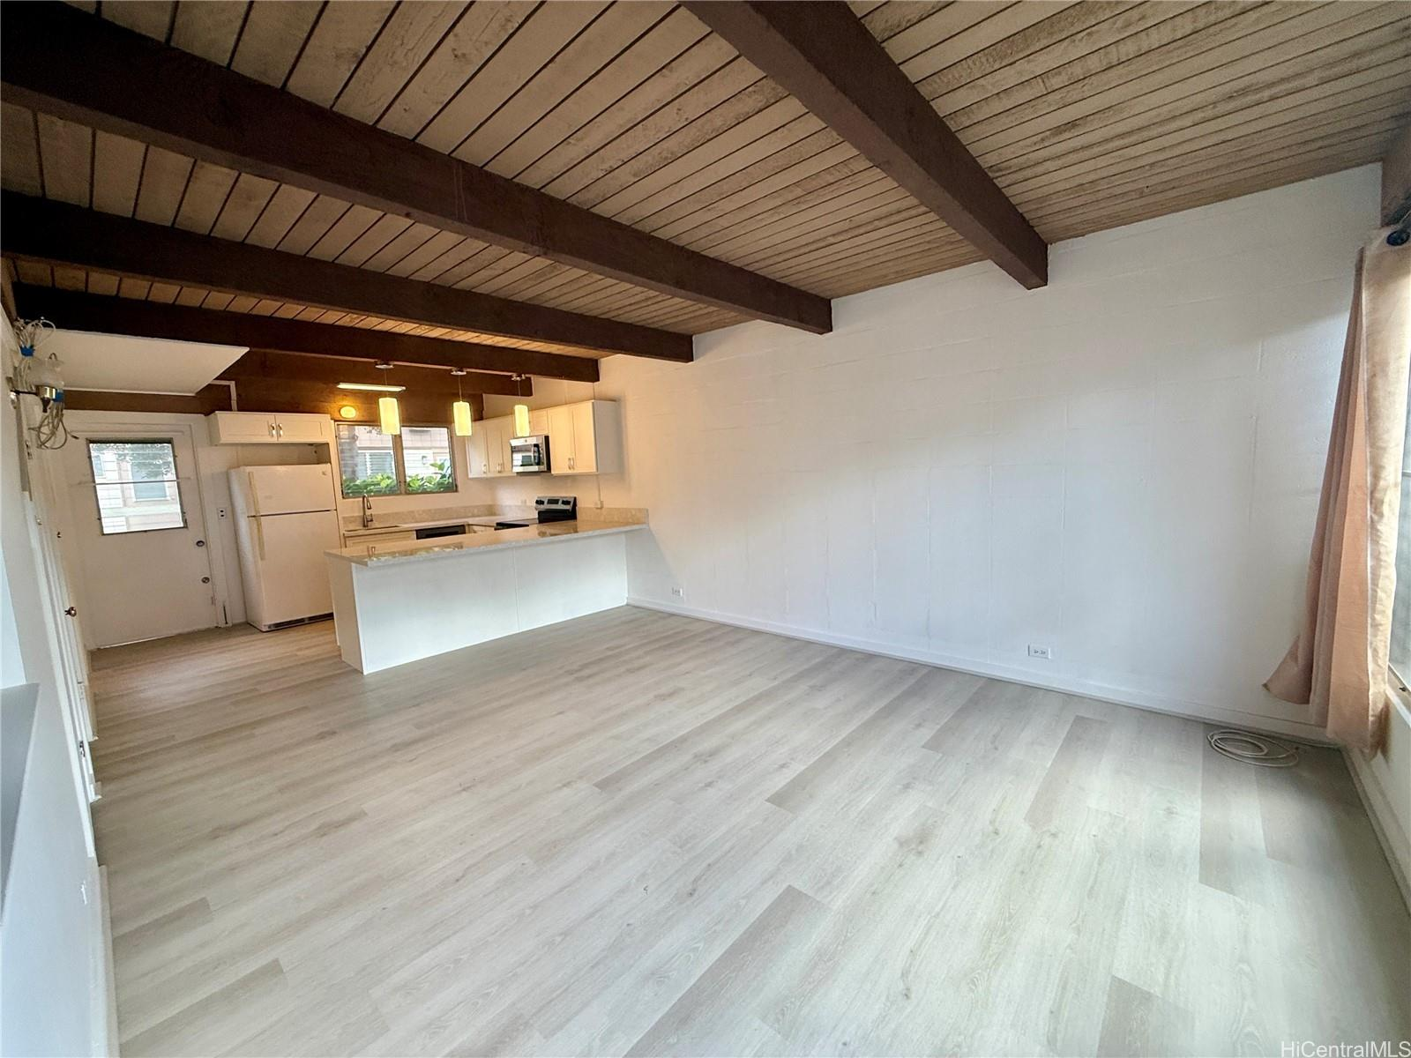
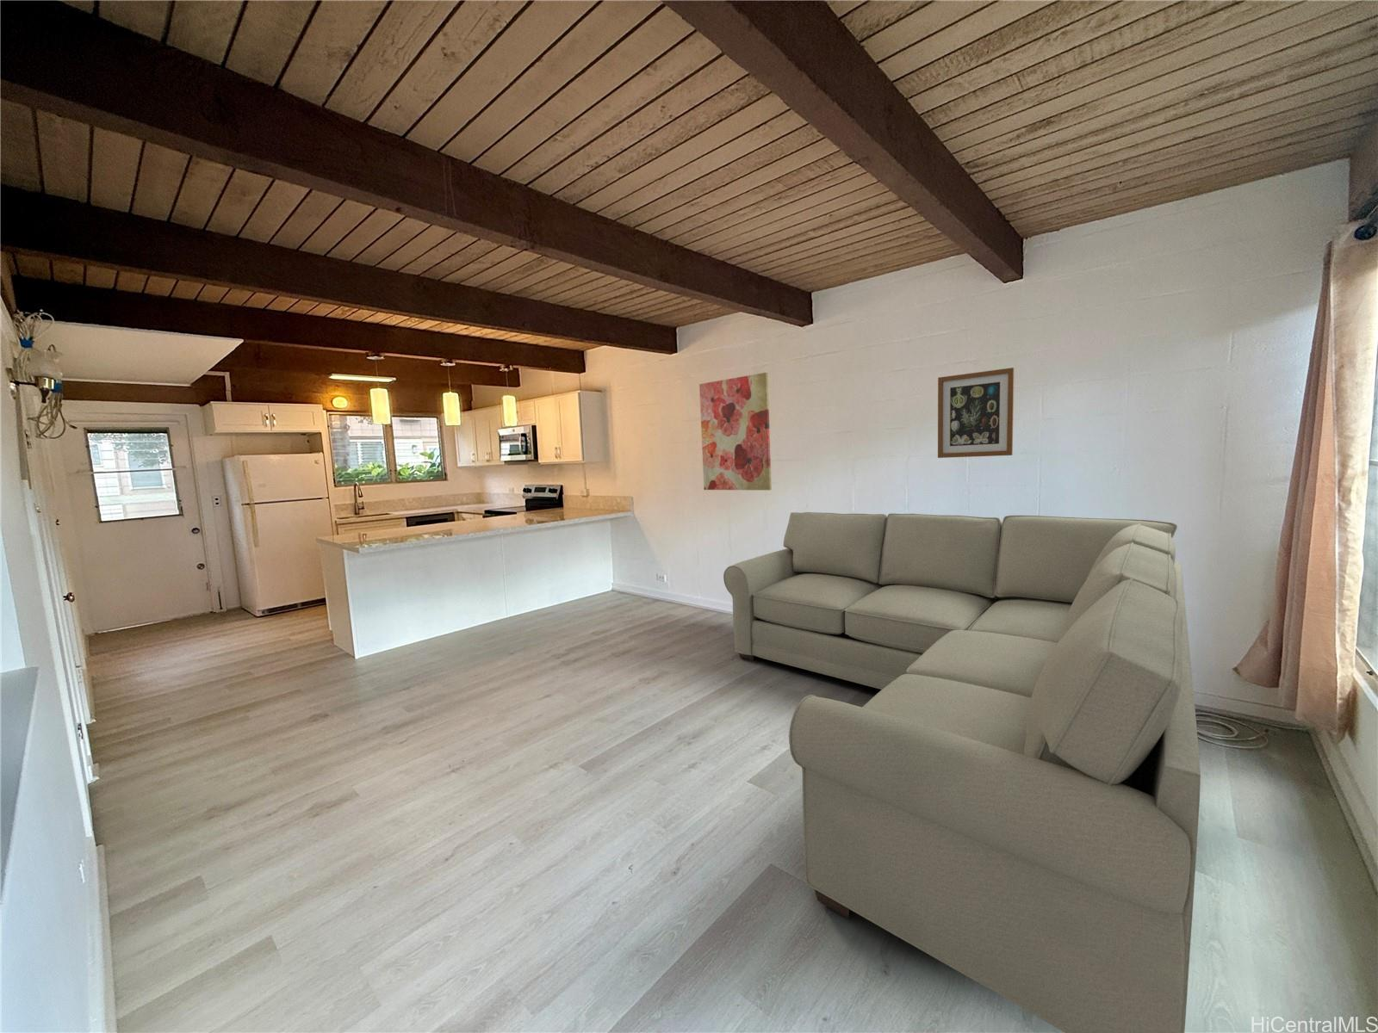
+ wall art [699,372,773,490]
+ wall art [937,367,1015,459]
+ sofa [723,511,1201,1033]
